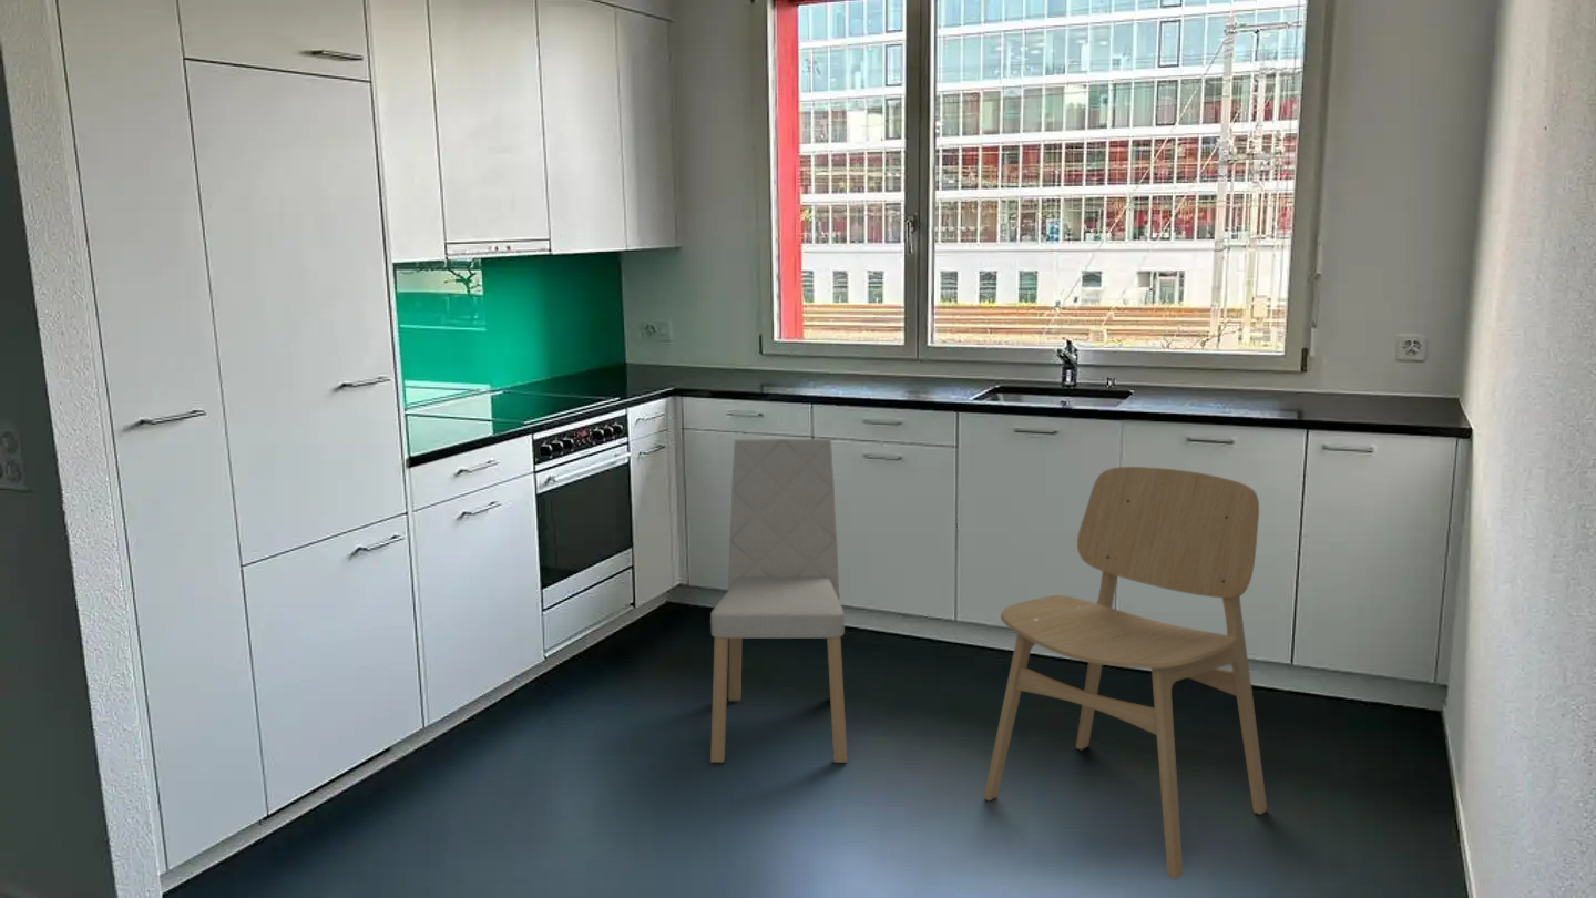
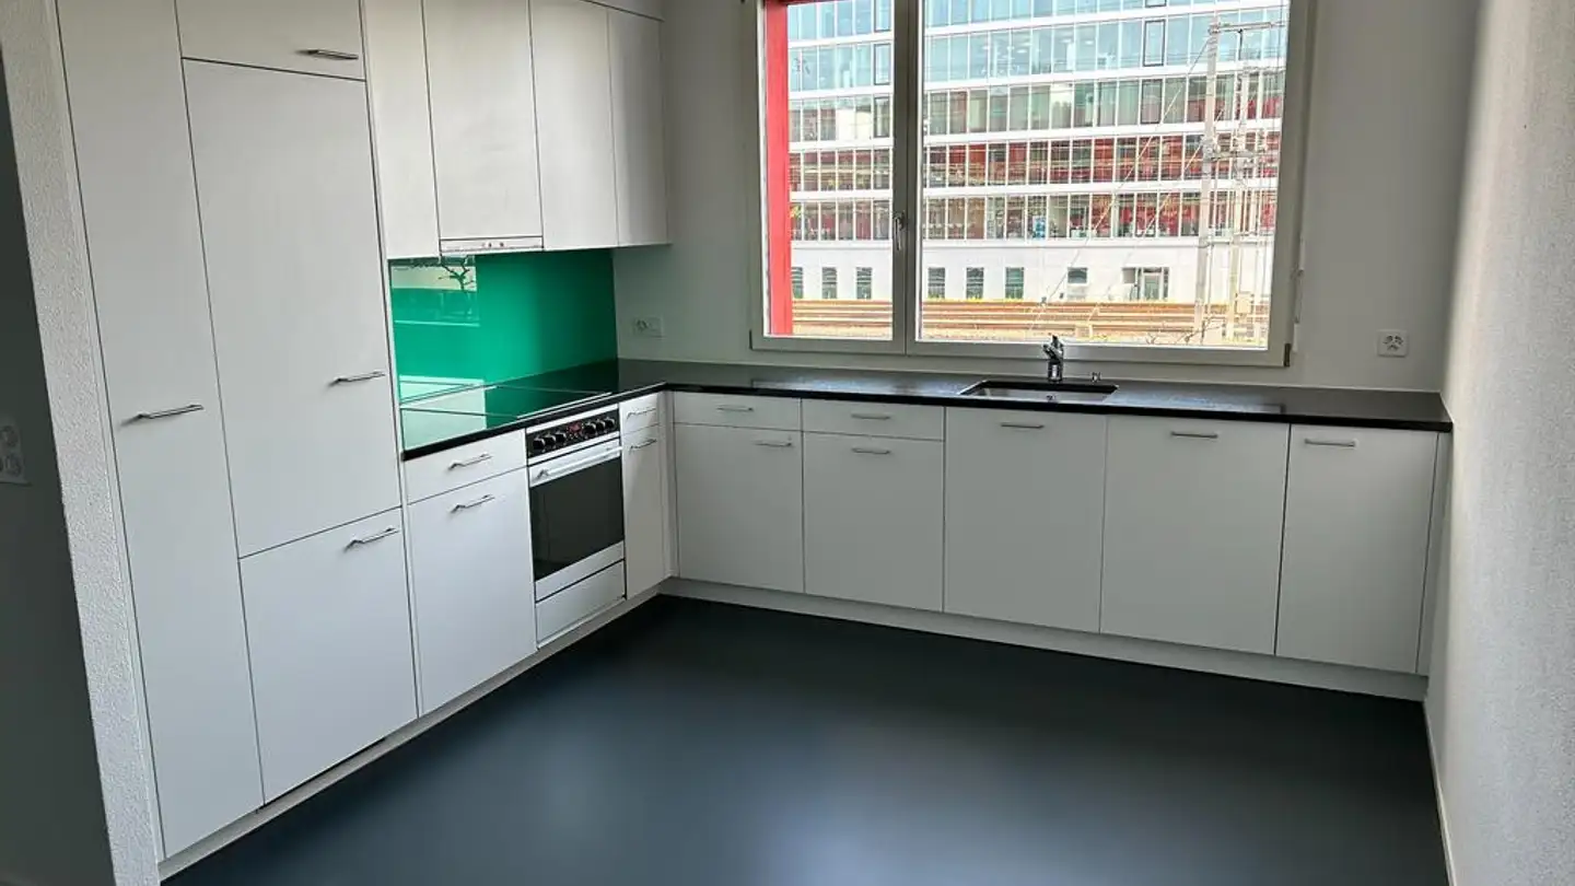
- dining chair [709,438,848,764]
- dining chair [983,466,1268,880]
